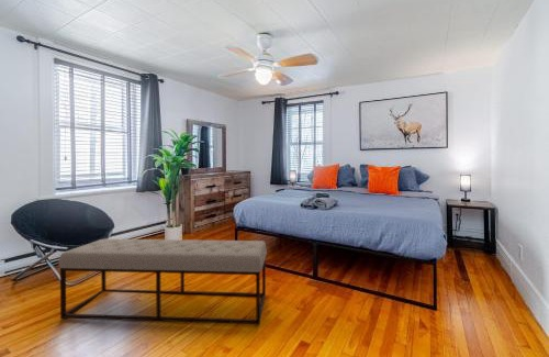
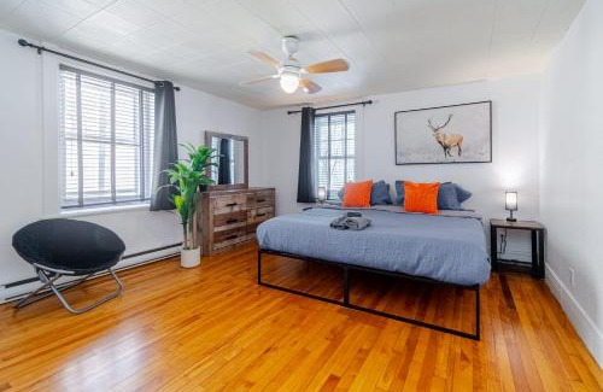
- bench [58,237,268,326]
